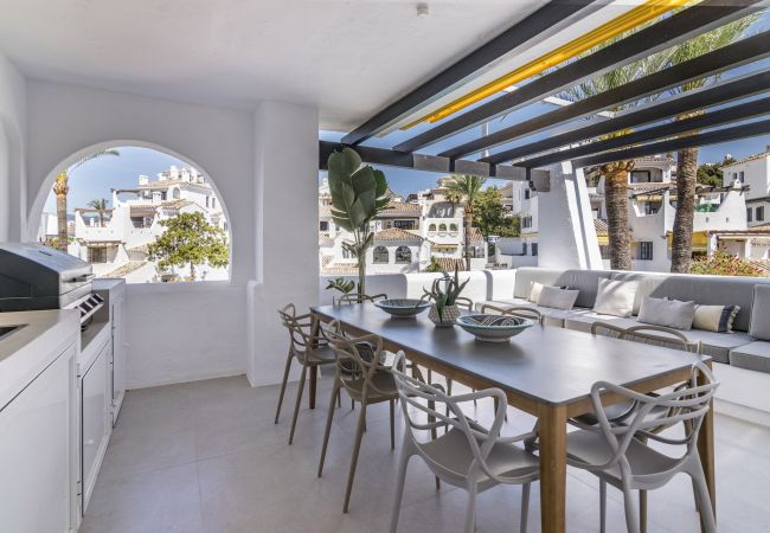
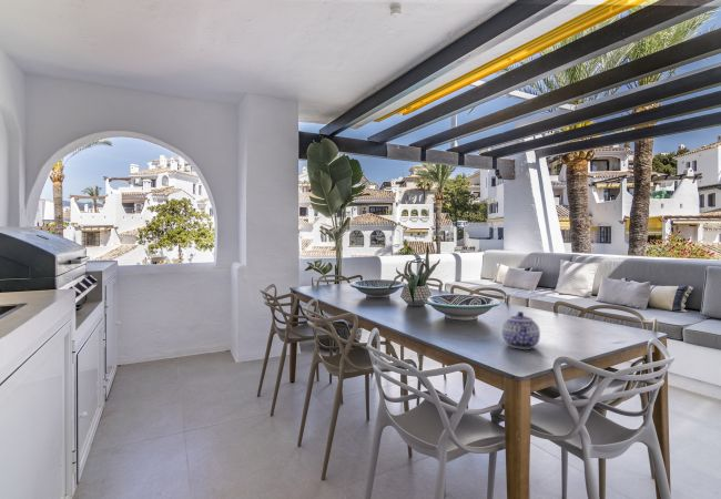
+ teapot [501,310,541,350]
